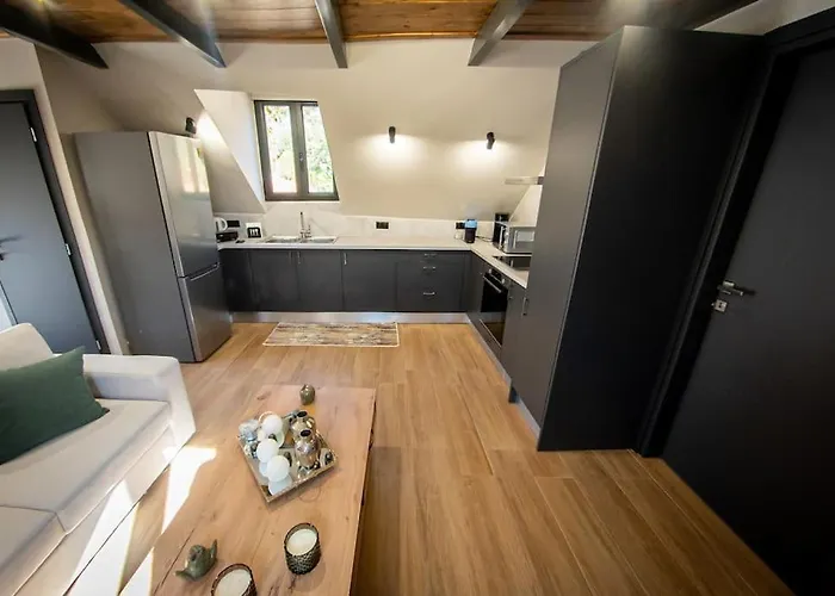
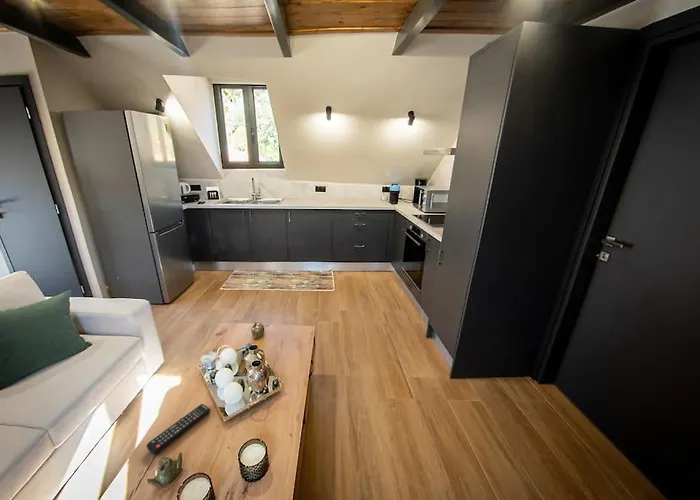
+ remote control [146,403,212,455]
